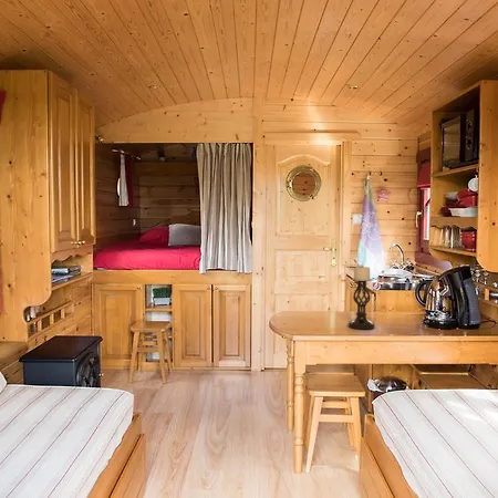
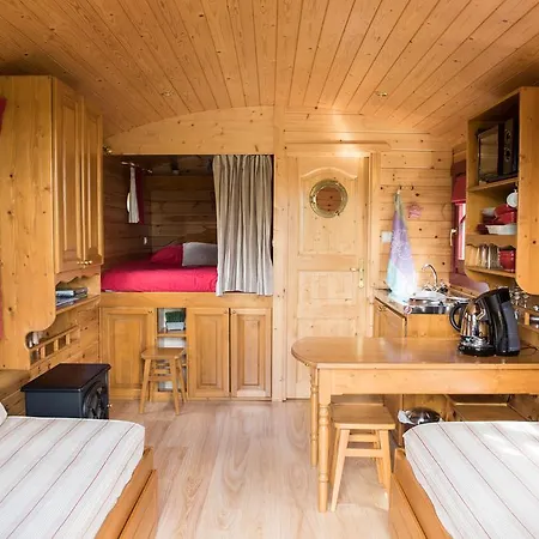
- candle holder [346,263,376,330]
